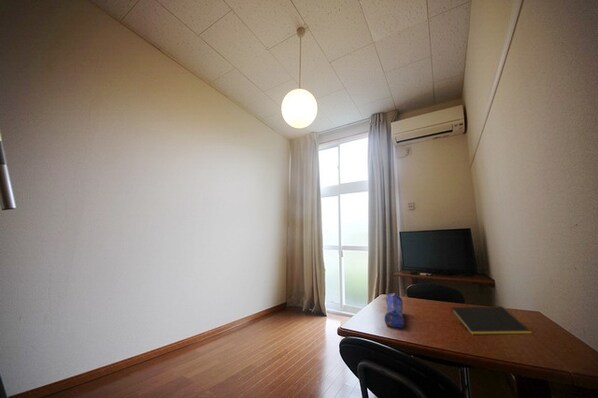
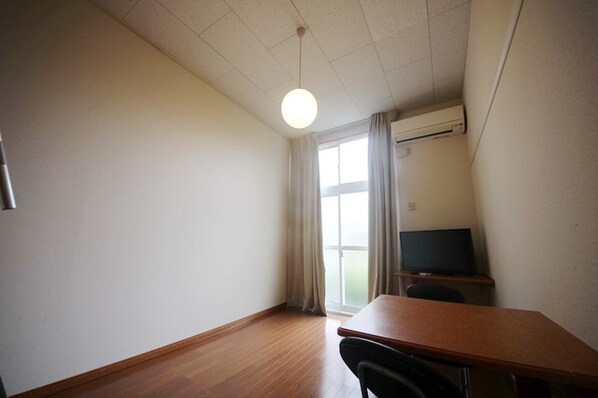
- notepad [449,305,534,337]
- pencil case [384,292,405,329]
